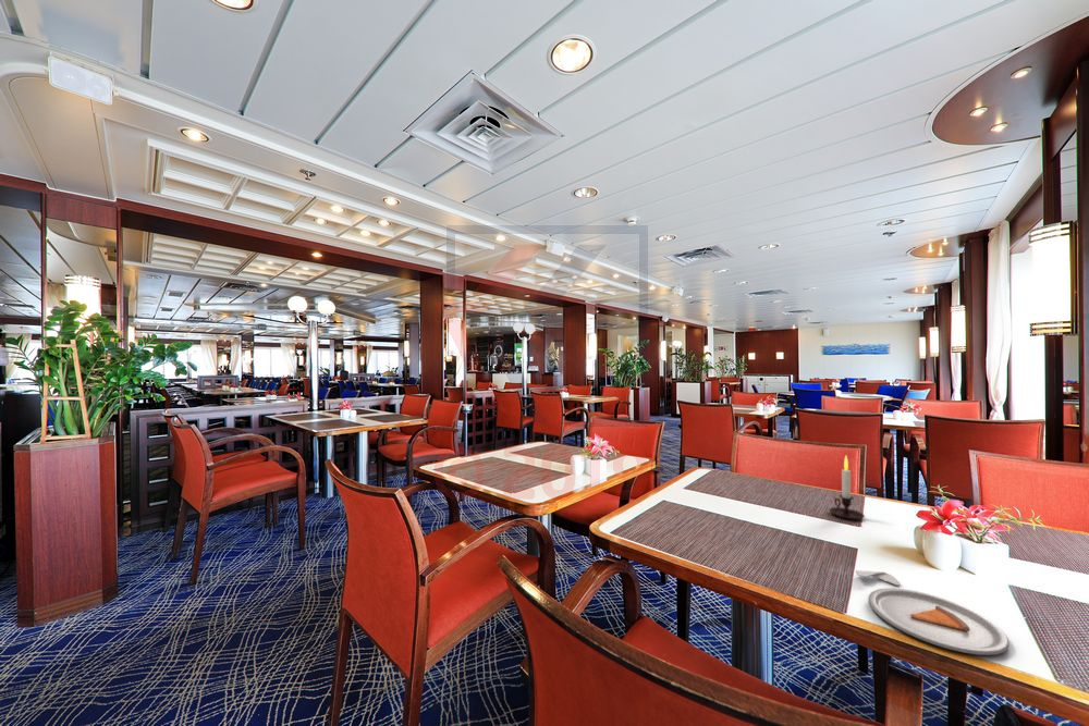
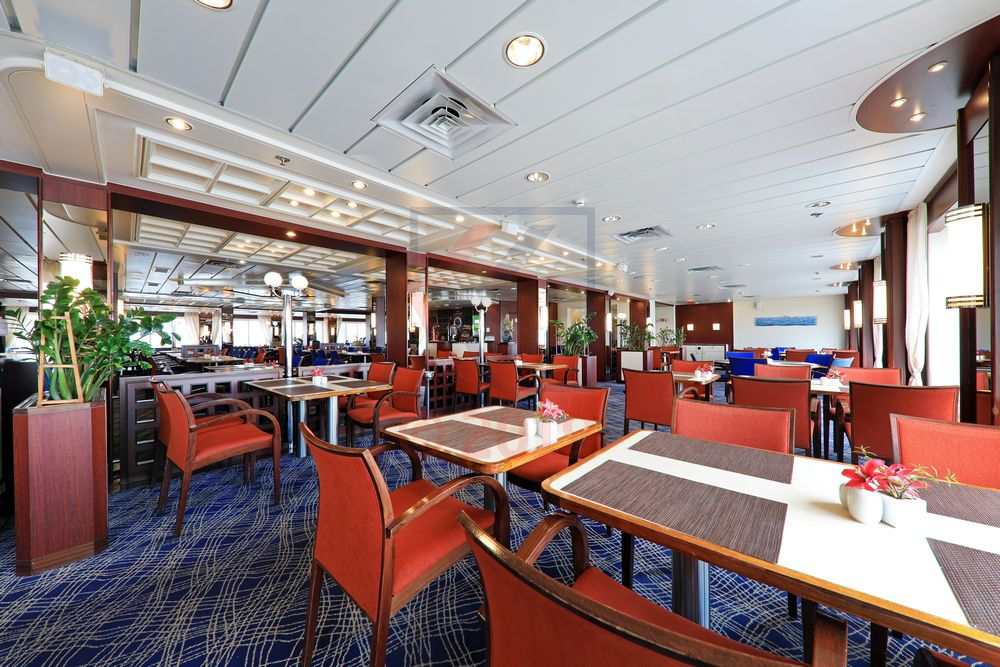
- dinner plate [855,569,1011,656]
- candle [828,455,866,520]
